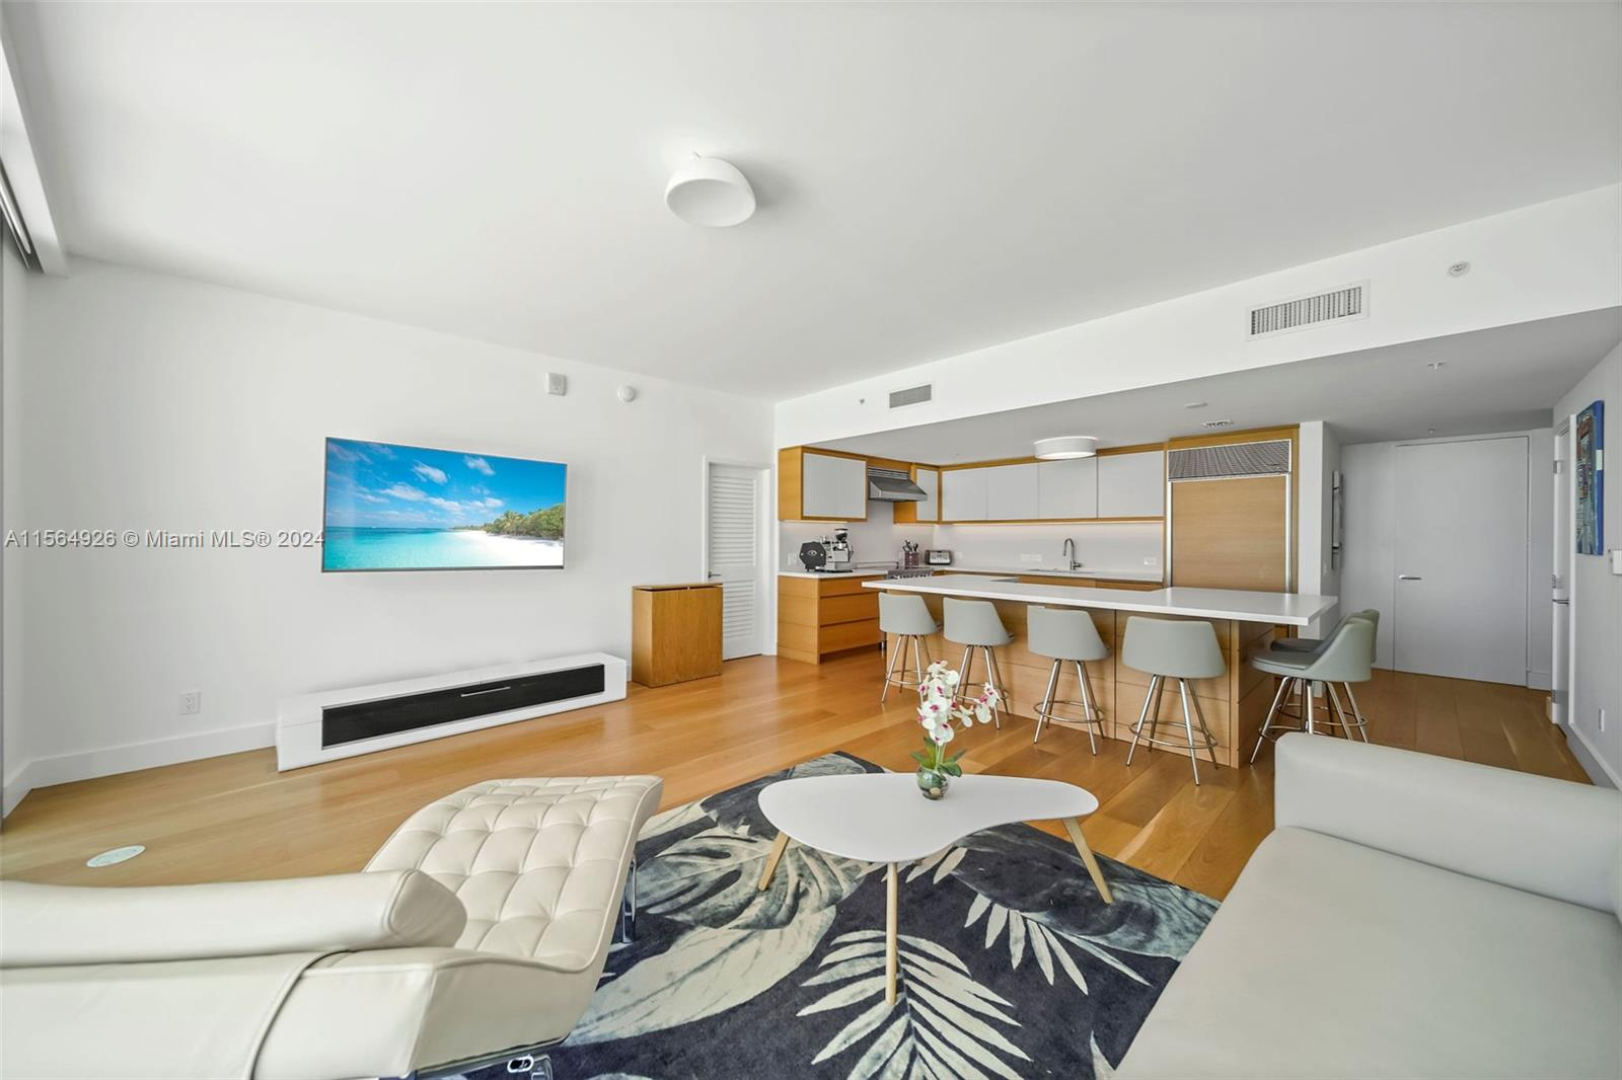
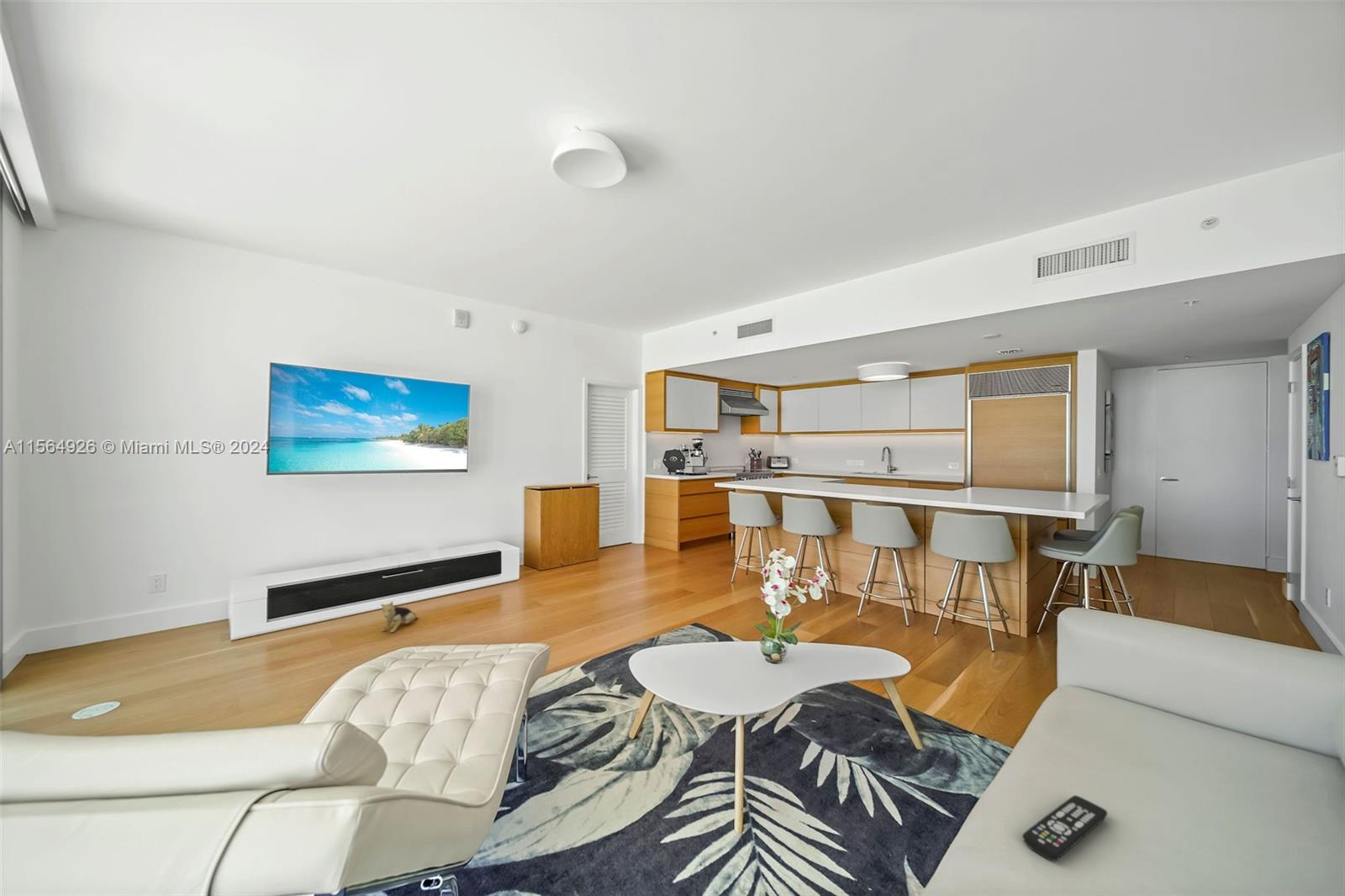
+ remote control [1021,794,1108,862]
+ plush toy [379,600,419,634]
